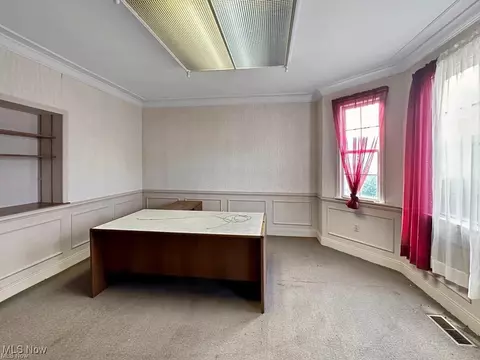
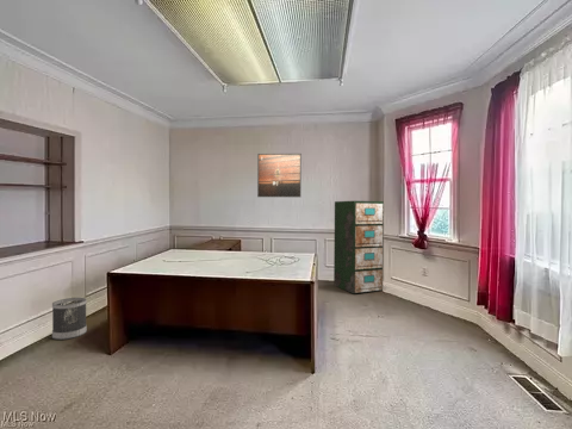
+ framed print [256,153,303,198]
+ filing cabinet [332,200,385,294]
+ wastebasket [51,297,88,341]
